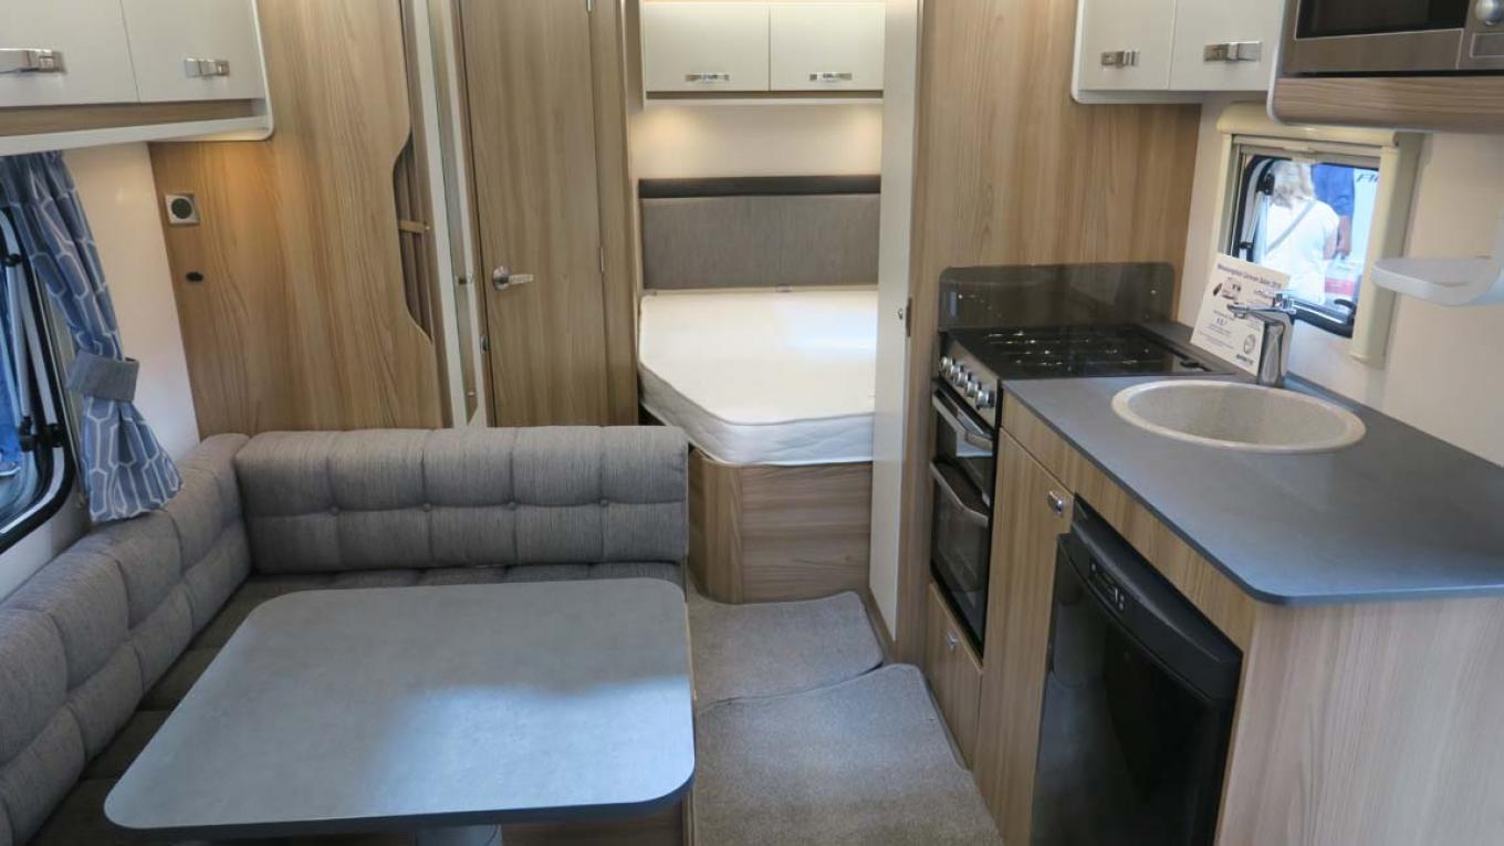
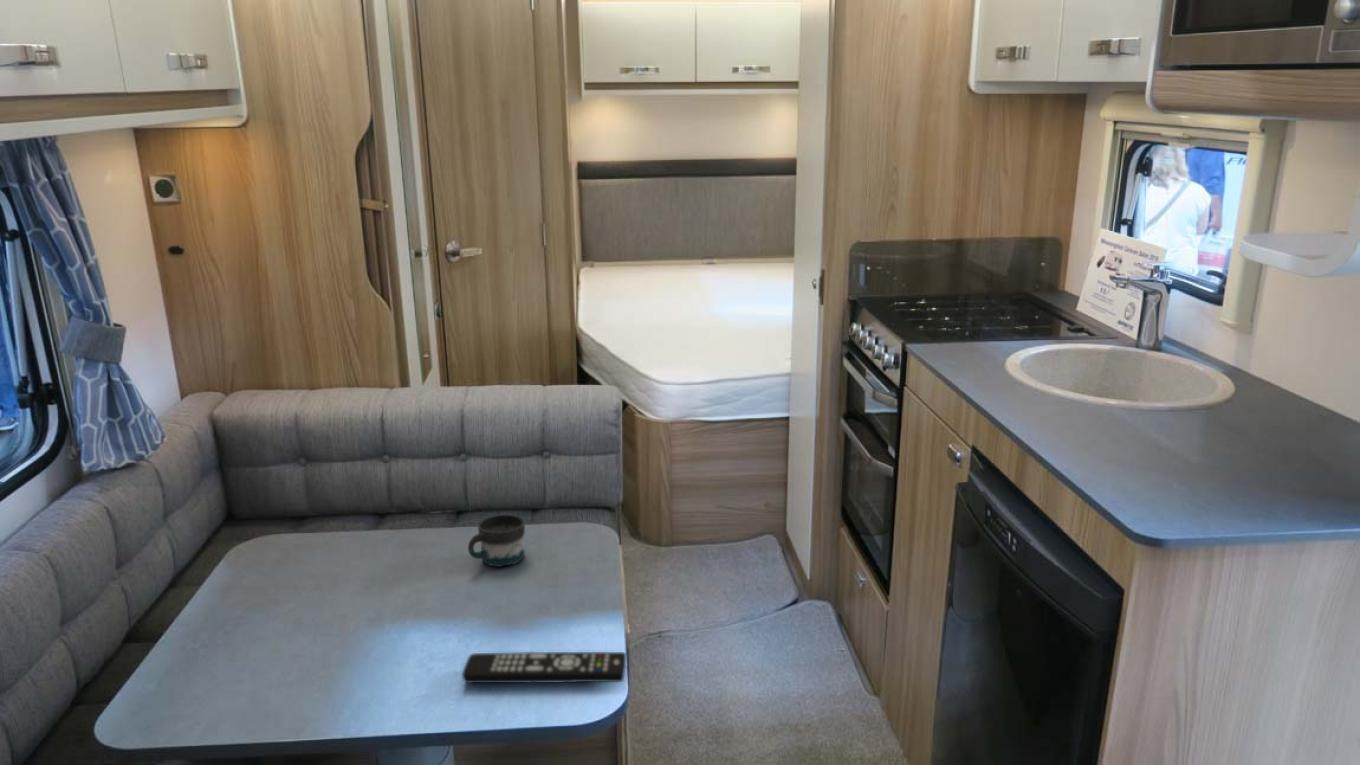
+ remote control [461,651,627,684]
+ mug [467,514,526,567]
